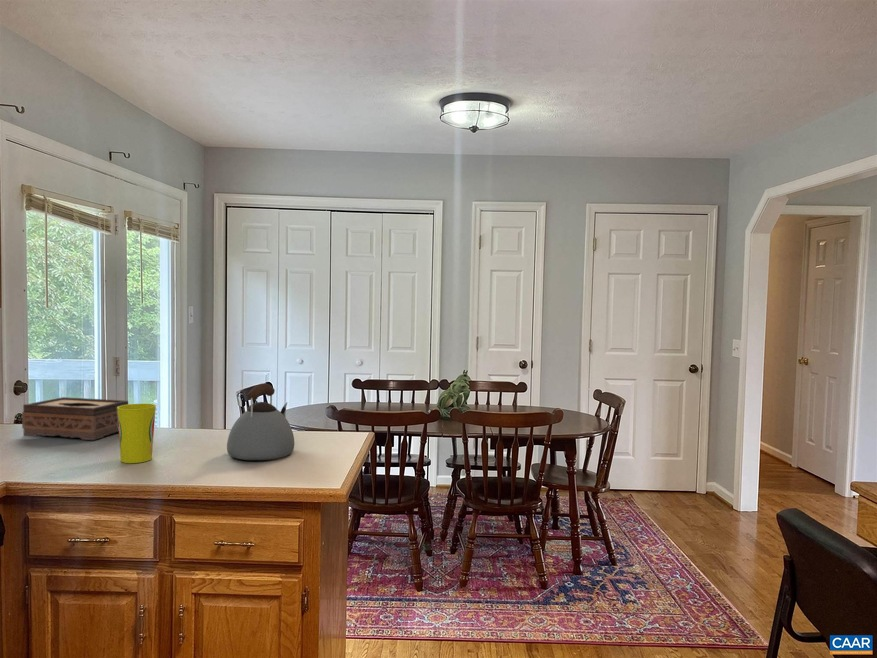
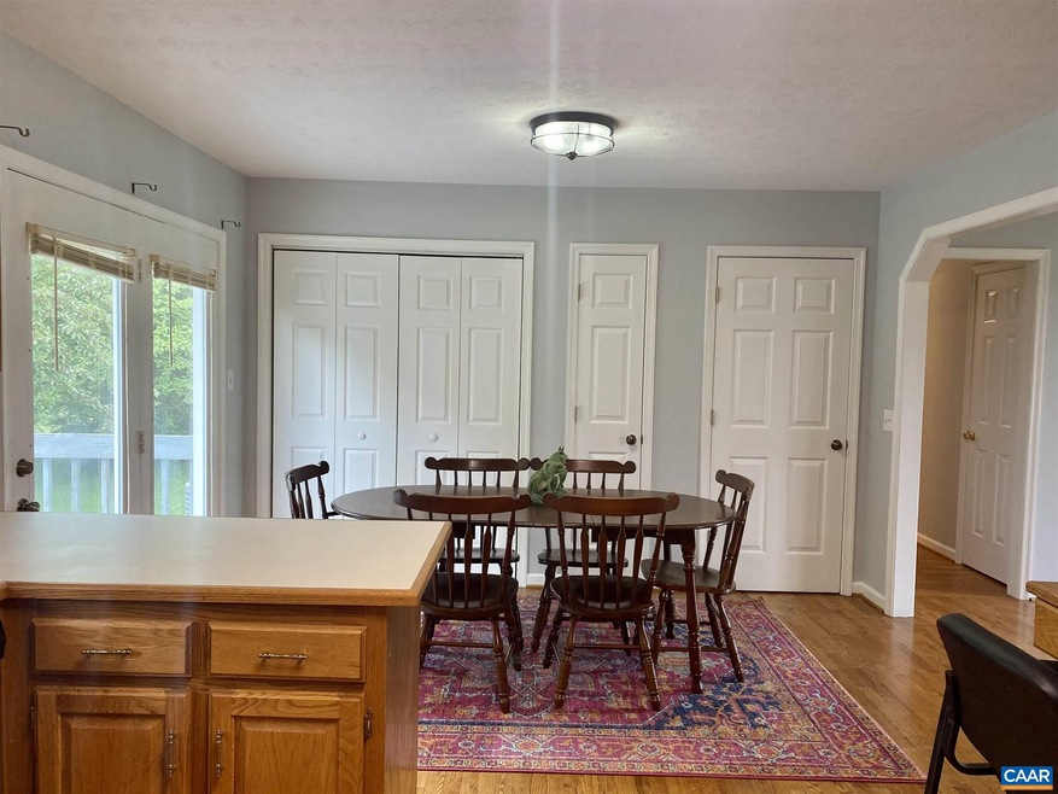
- tissue box [21,396,129,441]
- cup [117,403,157,464]
- kettle [226,382,295,461]
